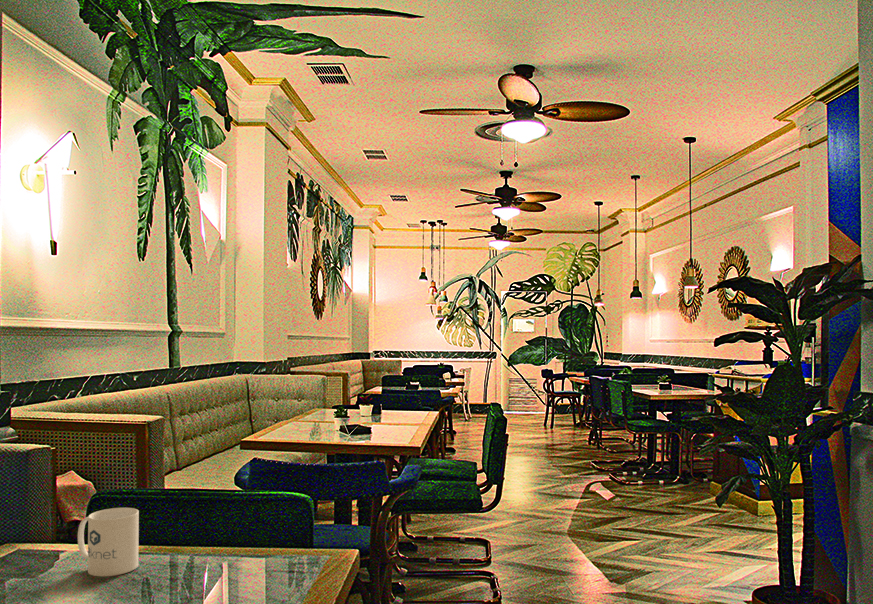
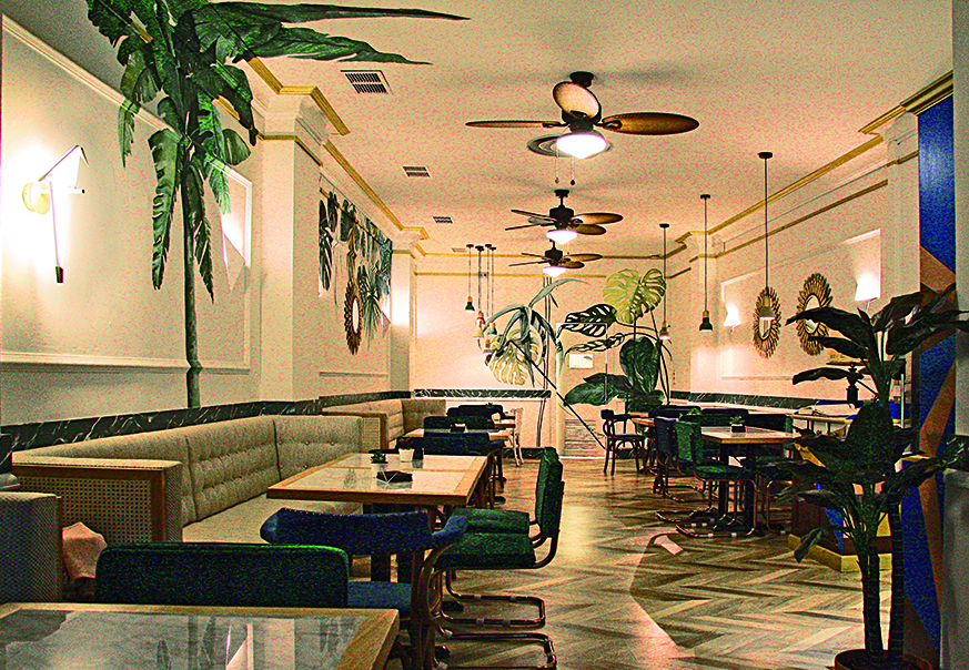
- mug [77,507,140,577]
